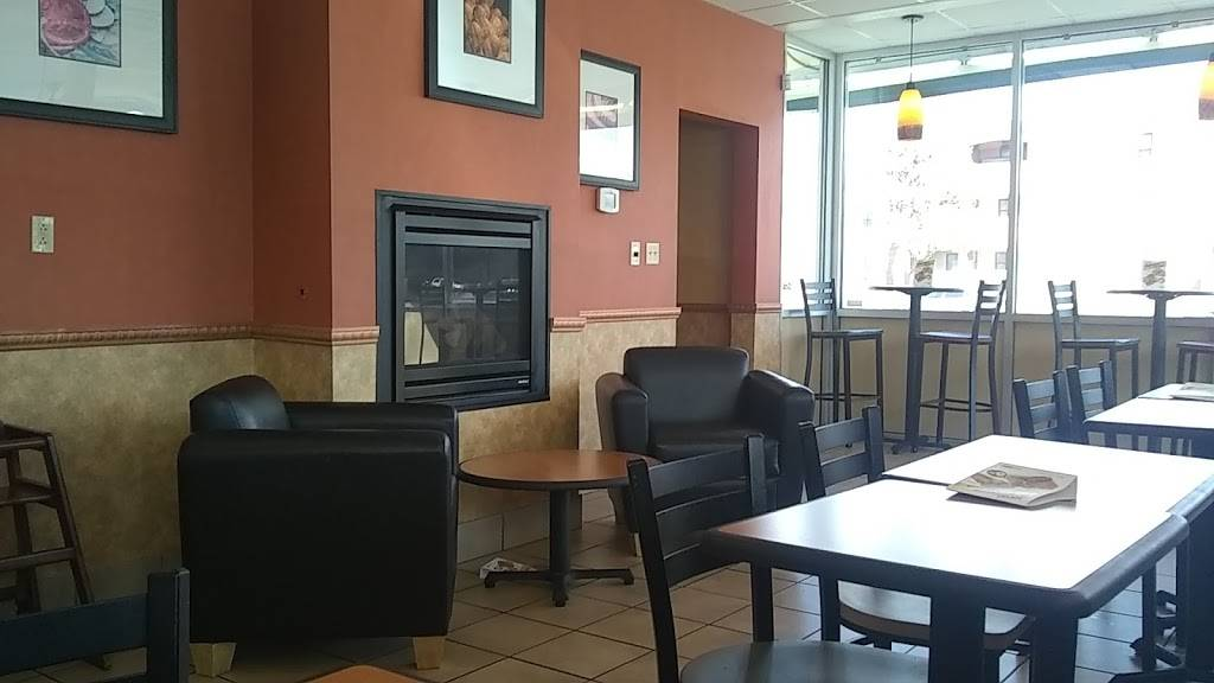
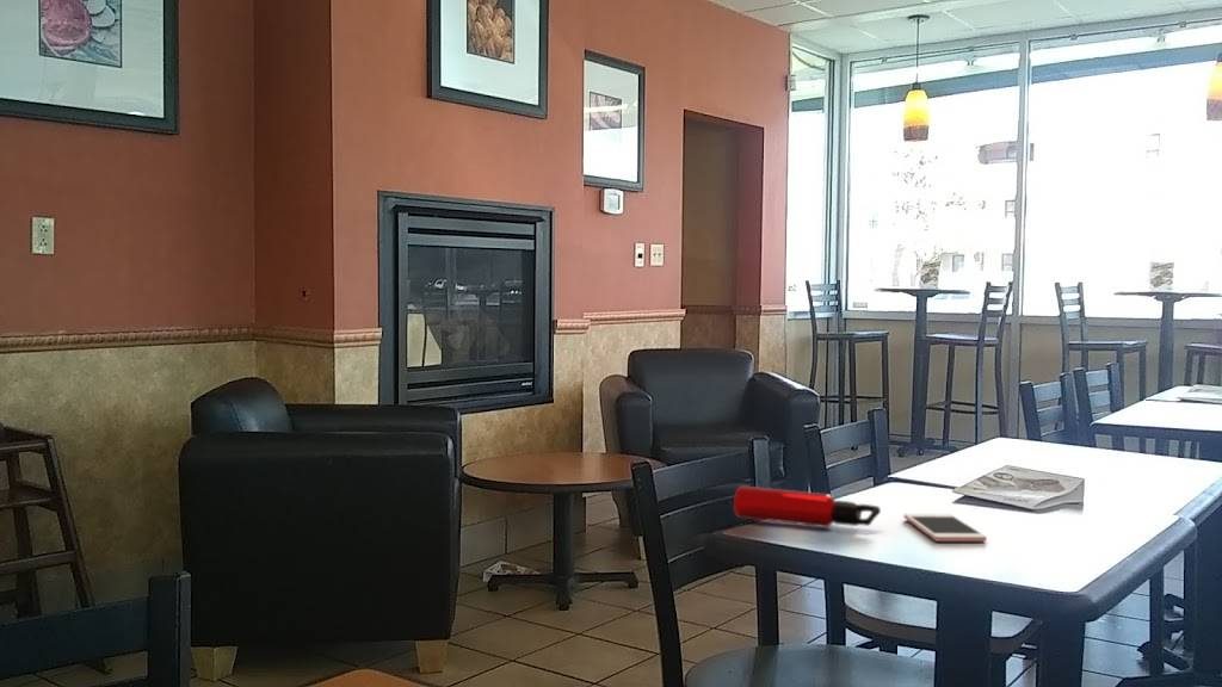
+ cell phone [903,513,988,543]
+ water bottle [733,485,882,528]
